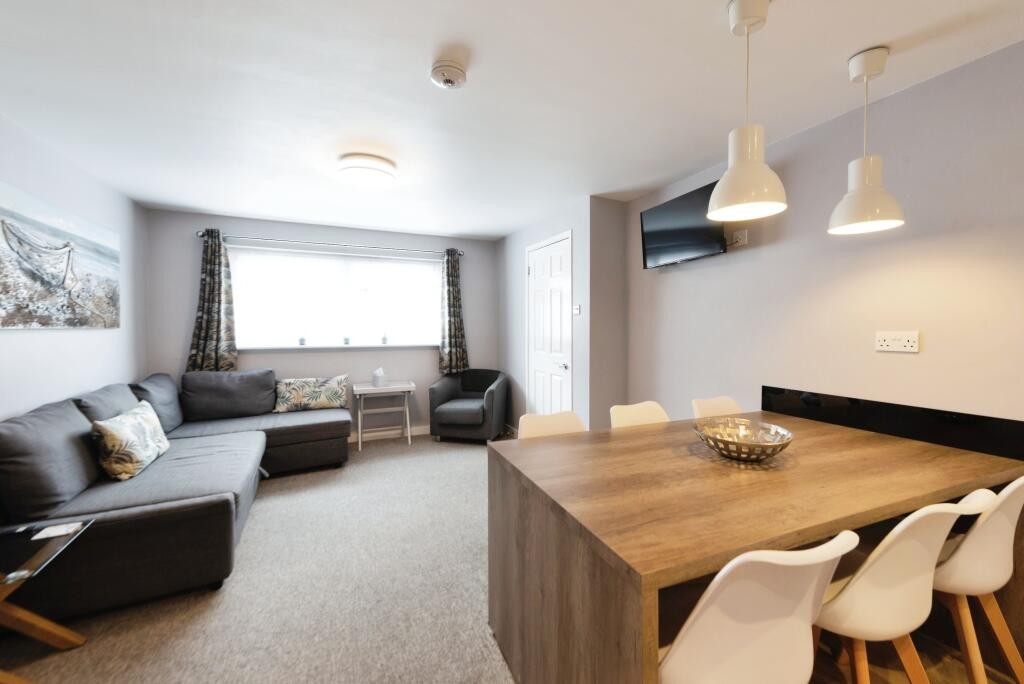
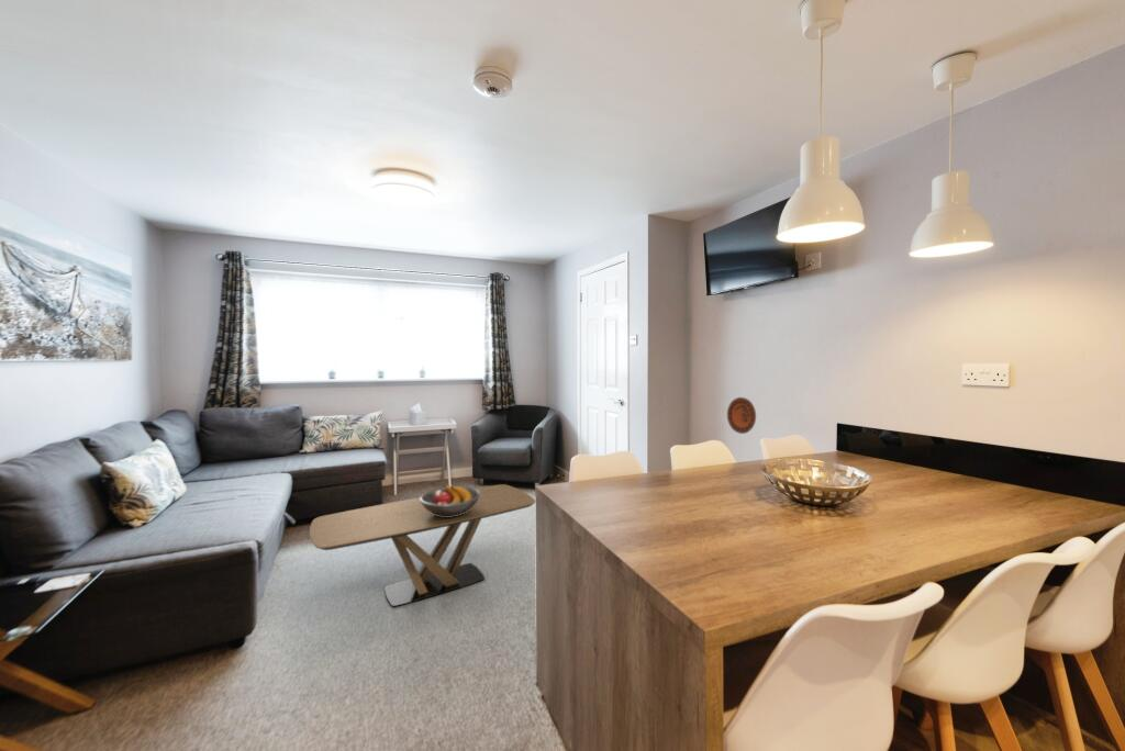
+ fruit bowl [420,484,481,517]
+ coffee table [309,483,536,607]
+ decorative plate [726,396,757,435]
